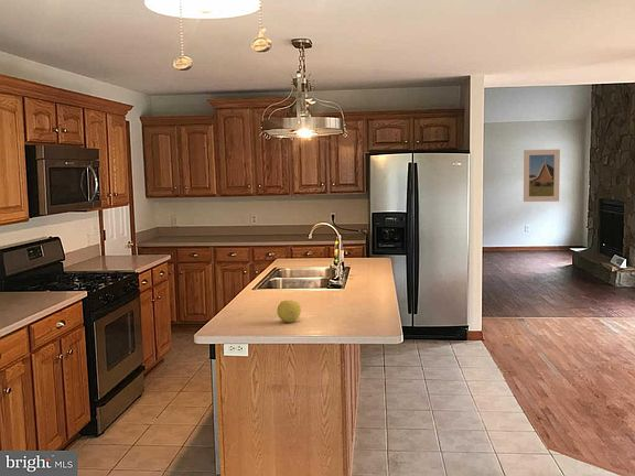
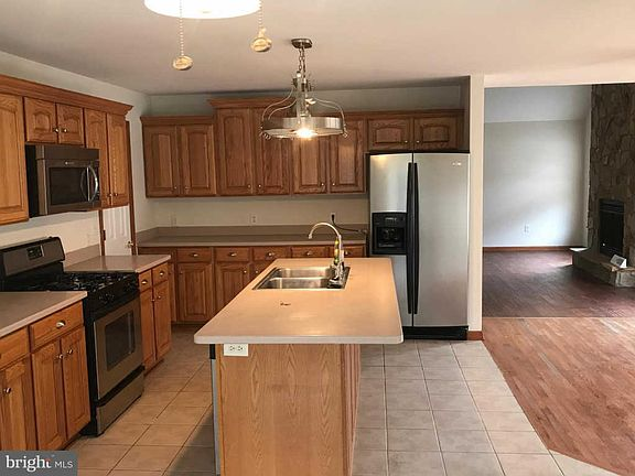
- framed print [523,148,561,203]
- fruit [276,300,302,324]
